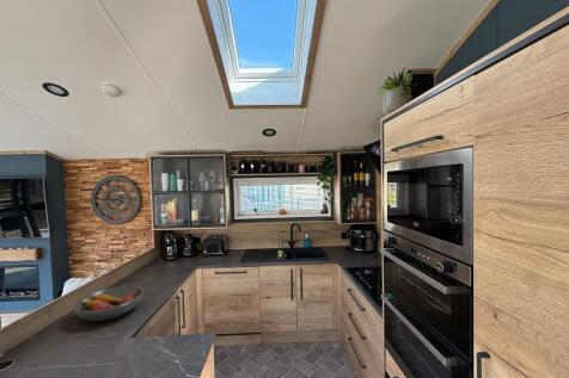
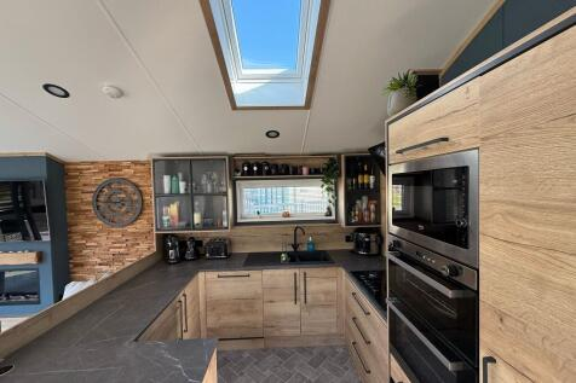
- fruit bowl [72,285,146,322]
